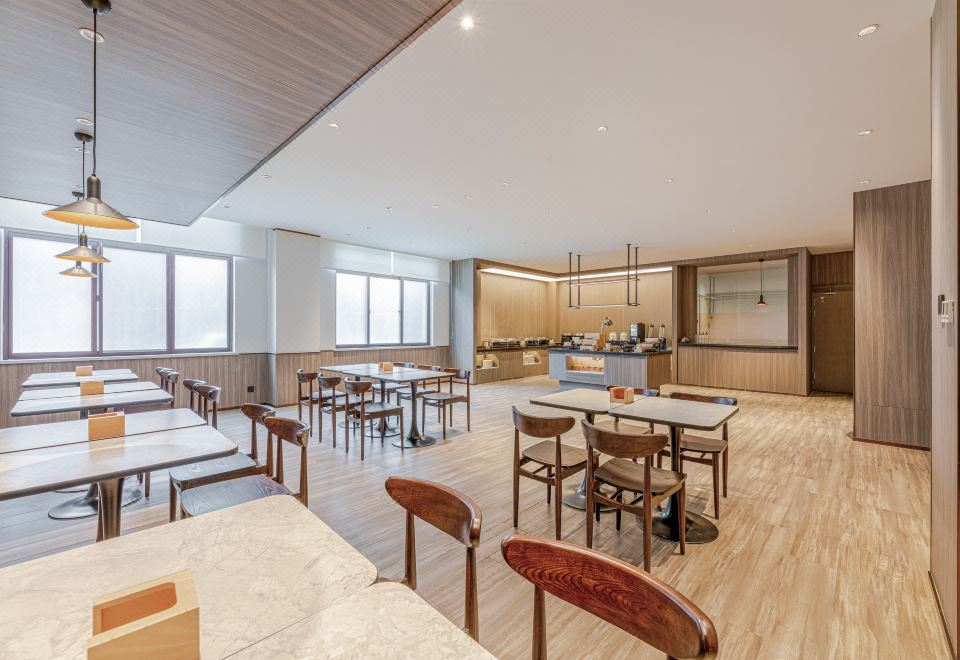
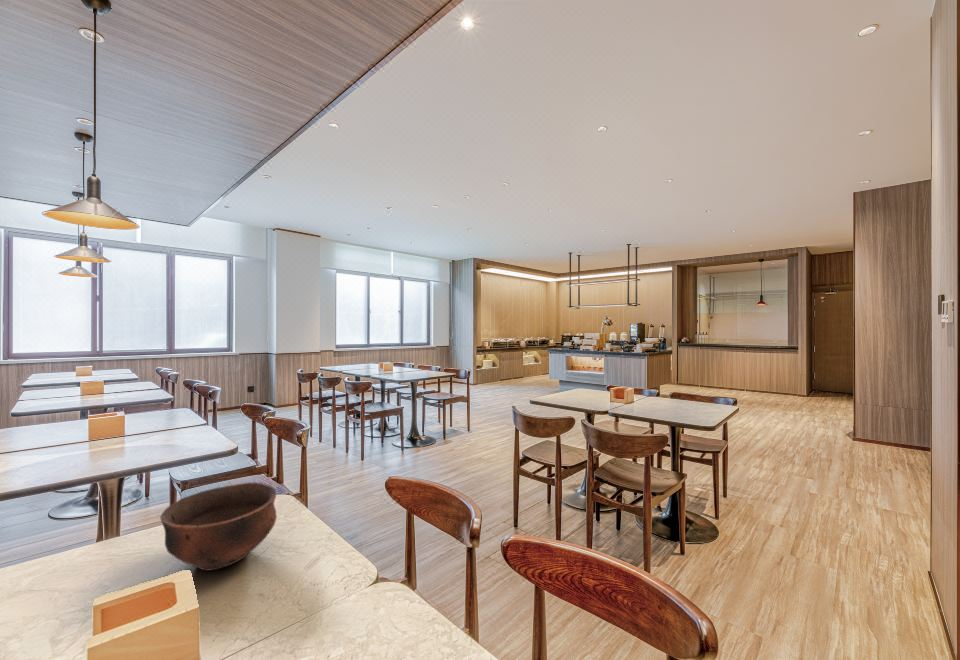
+ bowl [159,481,278,572]
